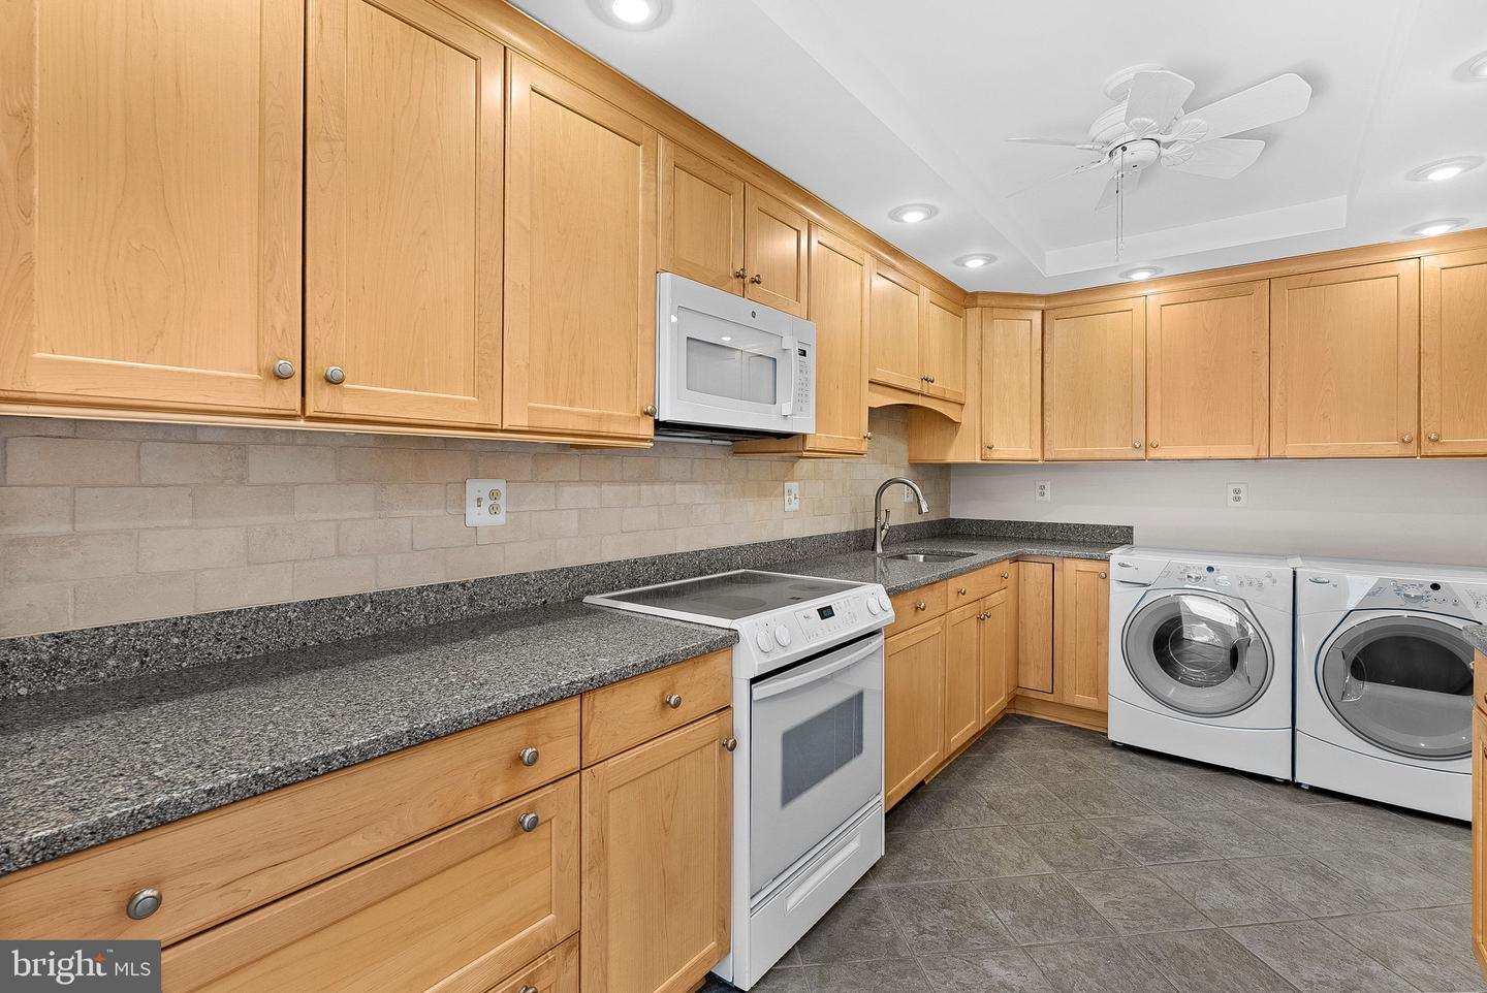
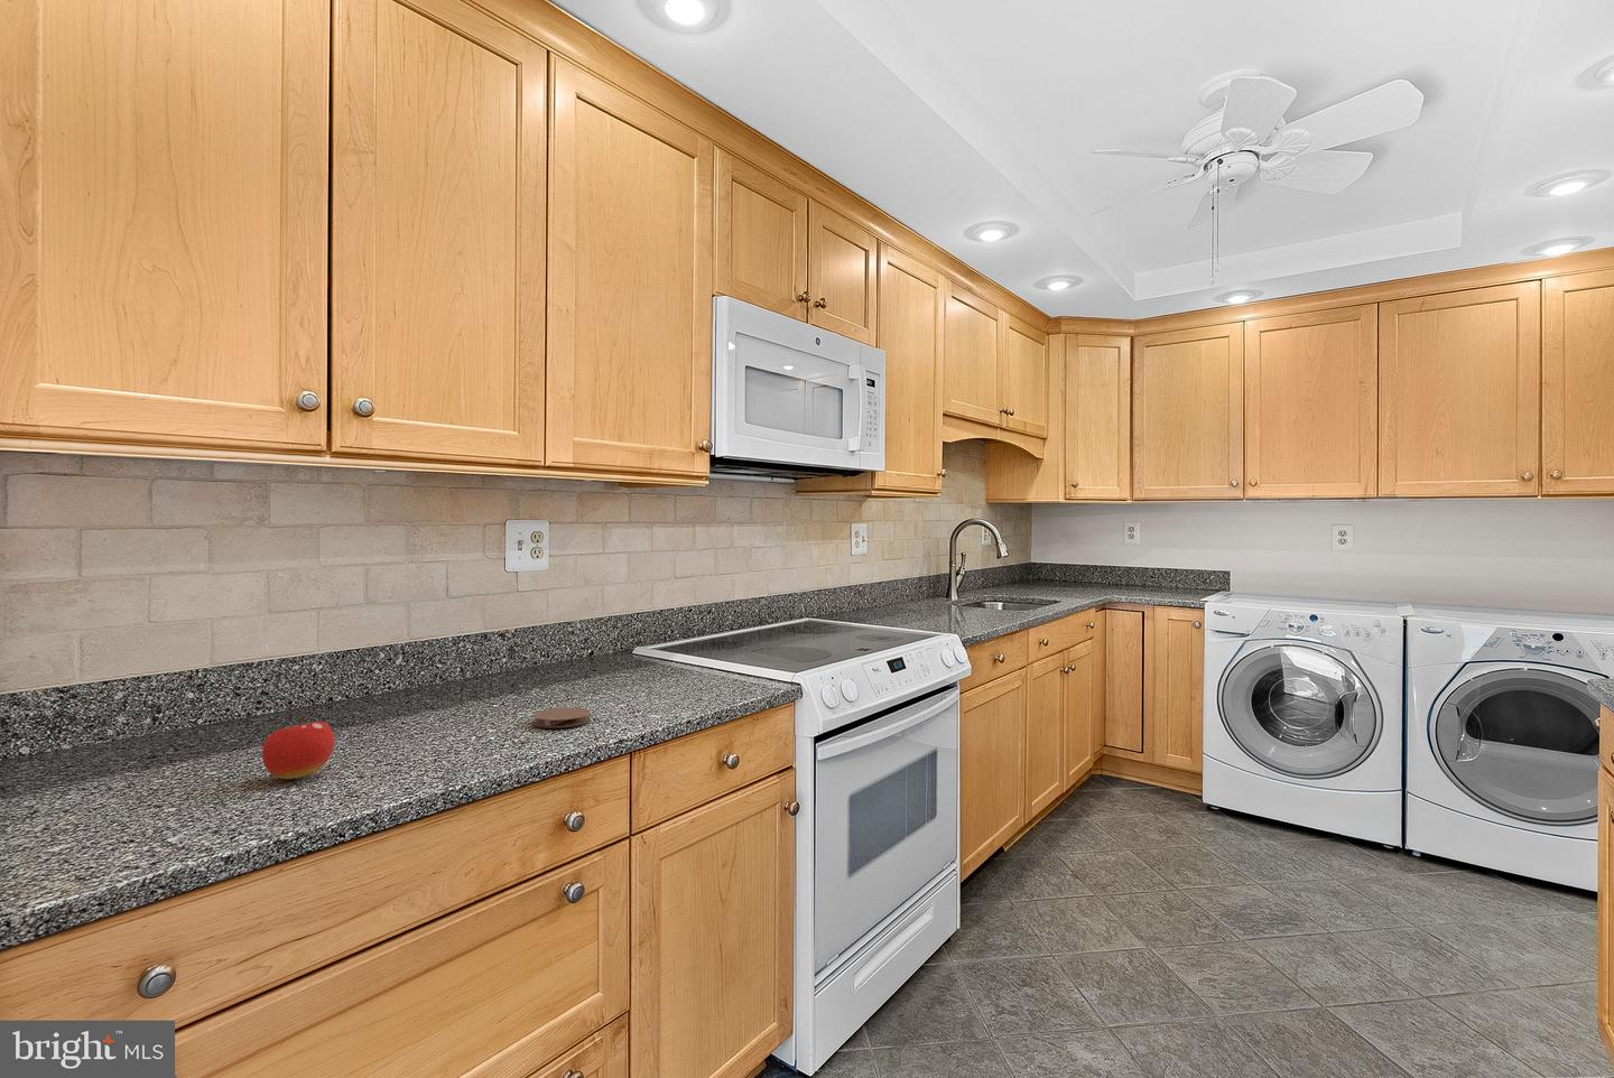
+ coaster [532,706,592,728]
+ fruit [261,715,335,780]
